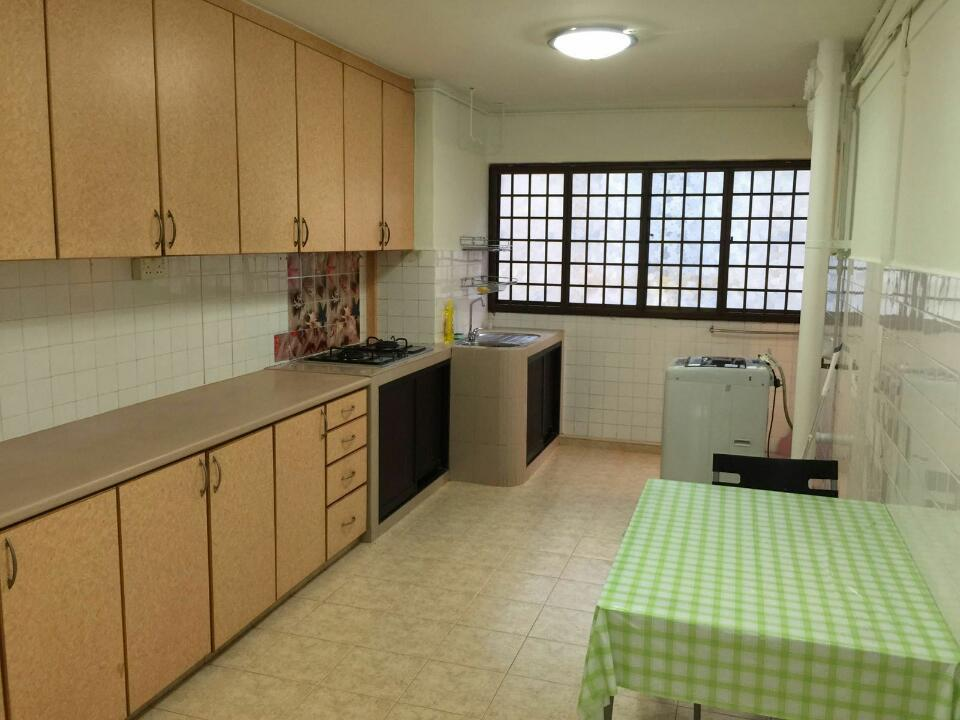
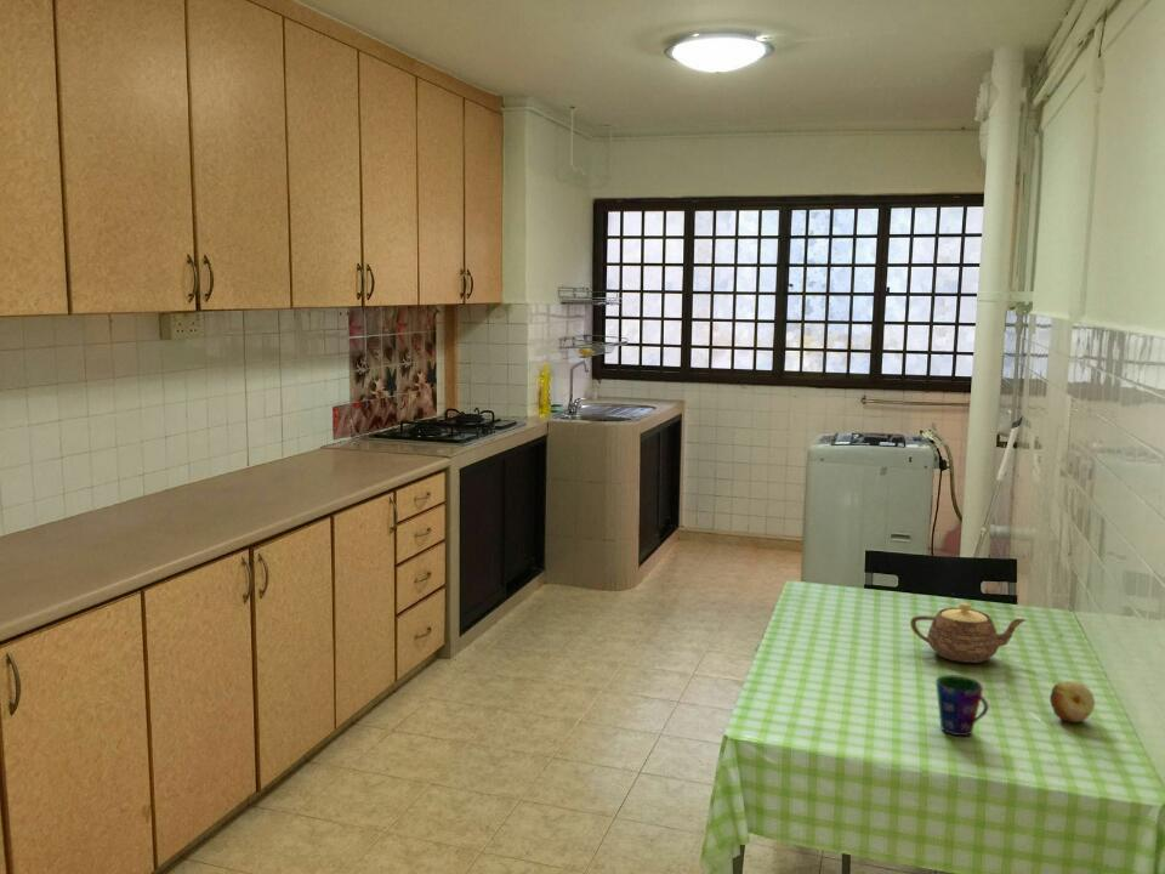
+ teapot [909,602,1027,664]
+ cup [934,674,990,737]
+ fruit [1048,680,1096,723]
